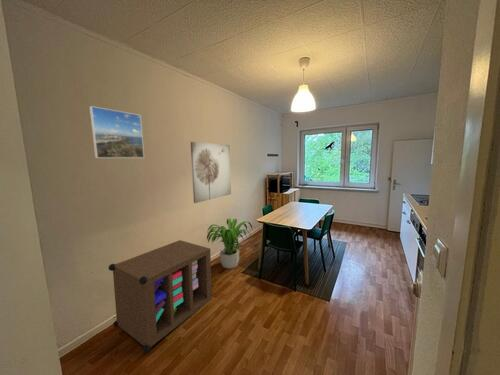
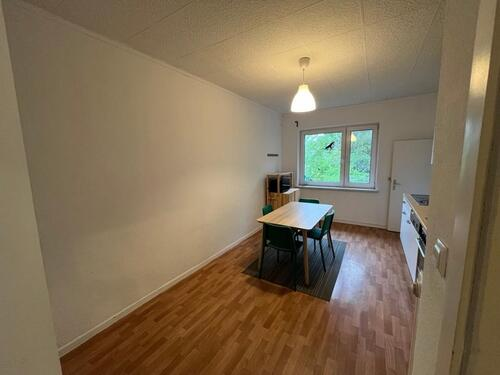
- storage cabinet [108,239,213,354]
- wall art [190,141,232,204]
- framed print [89,105,145,159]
- potted plant [206,218,253,269]
